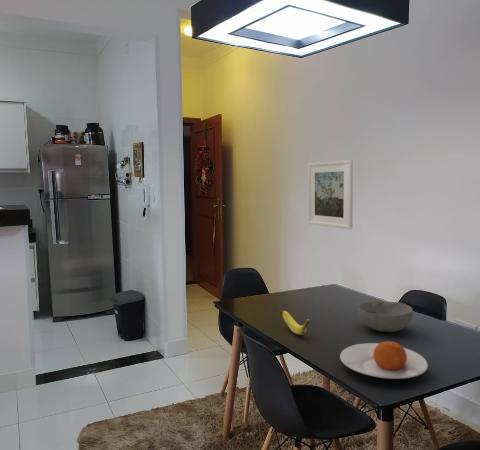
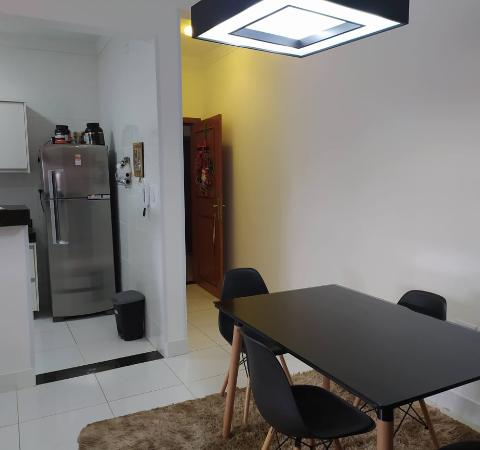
- bowl [357,300,414,333]
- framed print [307,159,354,230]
- banana [282,310,311,336]
- plate [339,340,429,380]
